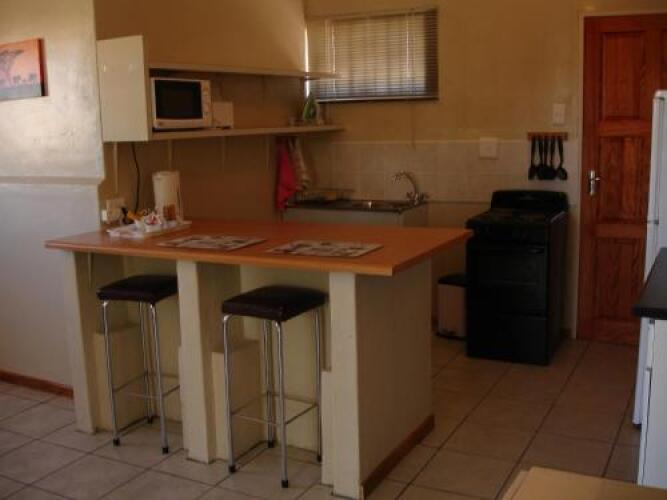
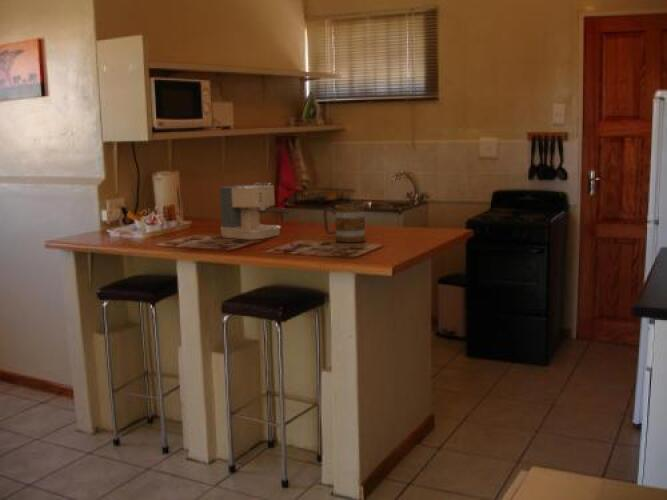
+ mug [322,203,367,243]
+ coffee maker [219,182,290,240]
